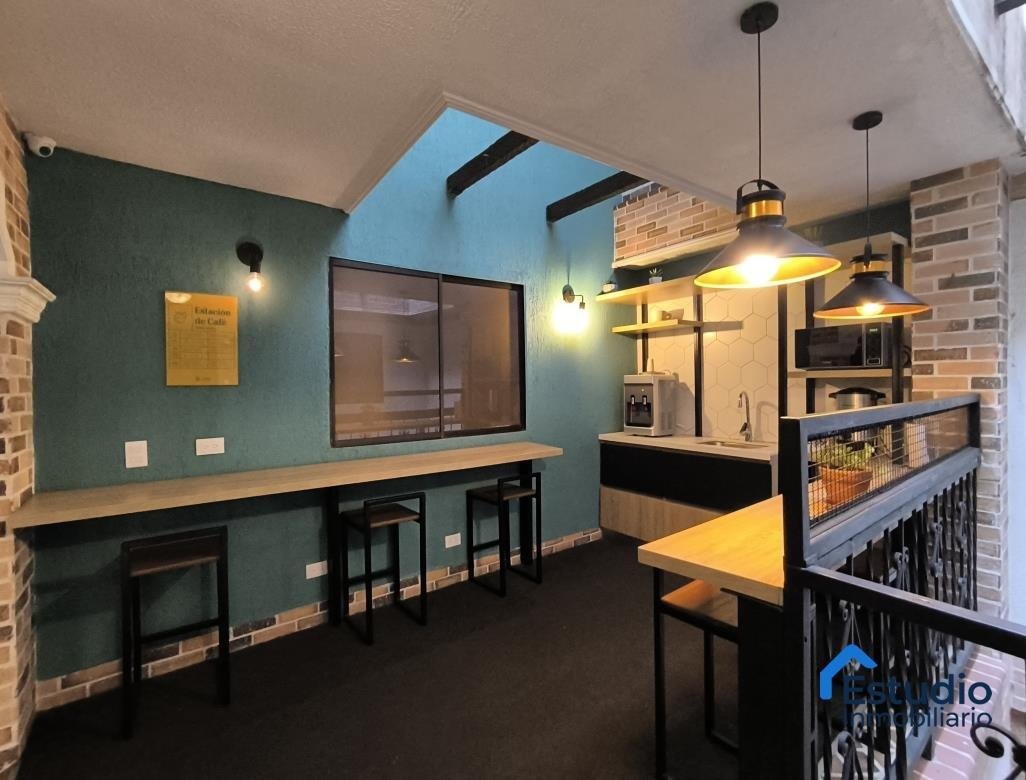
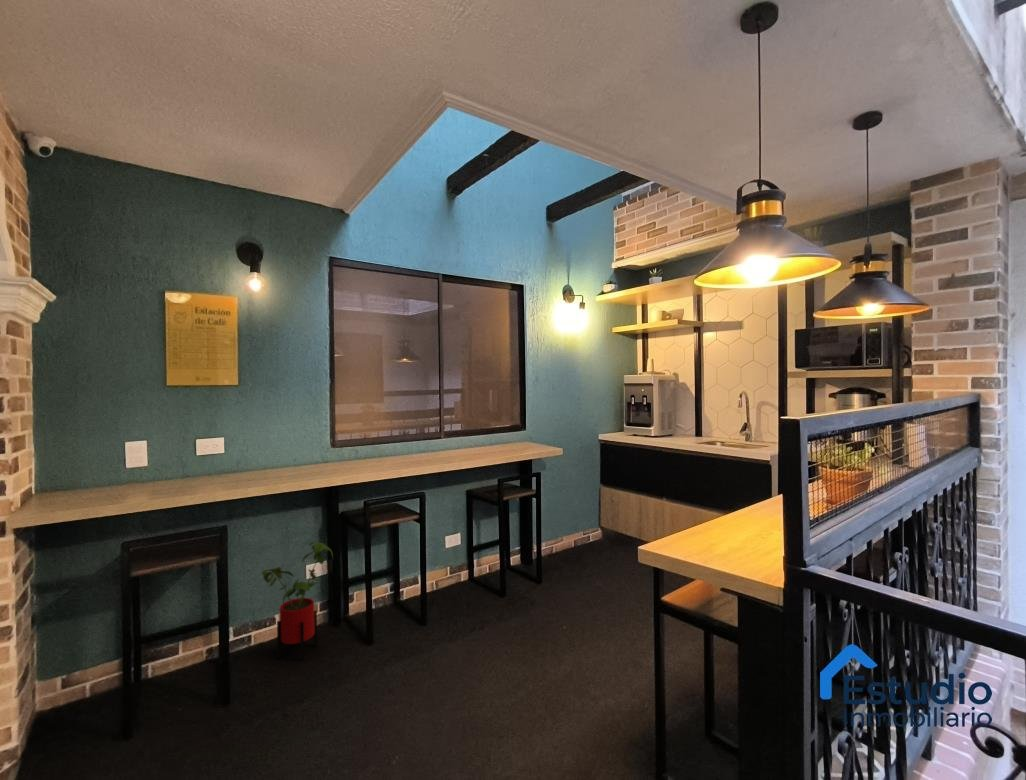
+ house plant [260,541,334,661]
